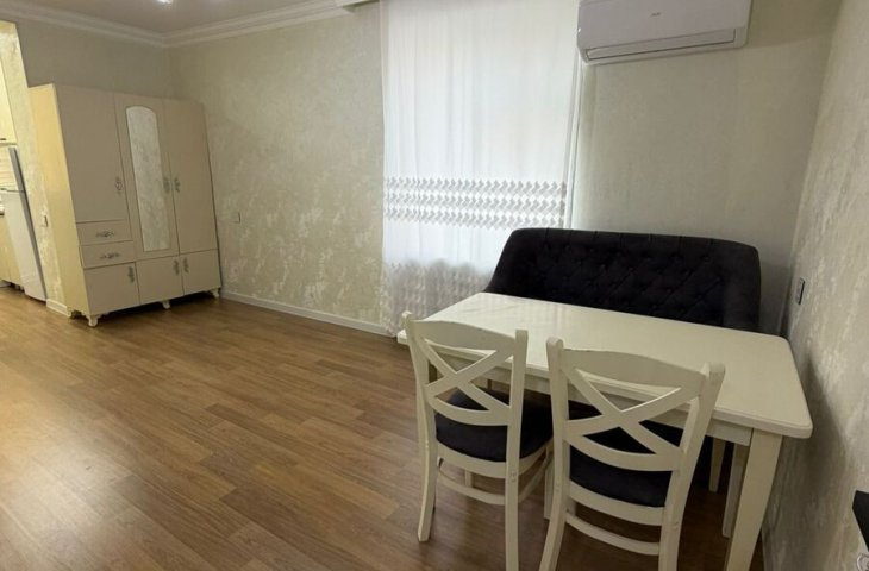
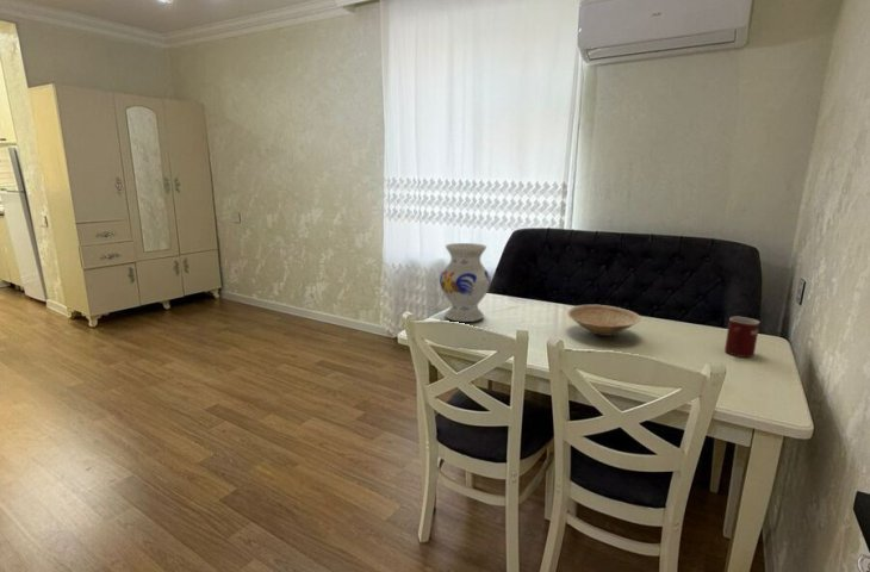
+ vase [439,242,492,323]
+ bowl [566,304,642,337]
+ mug [723,316,762,359]
